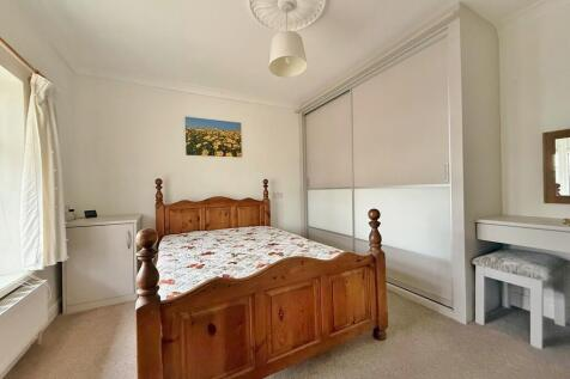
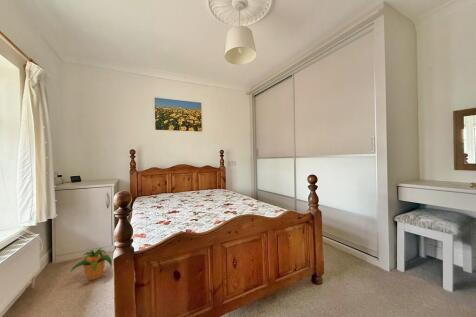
+ potted plant [69,247,113,281]
